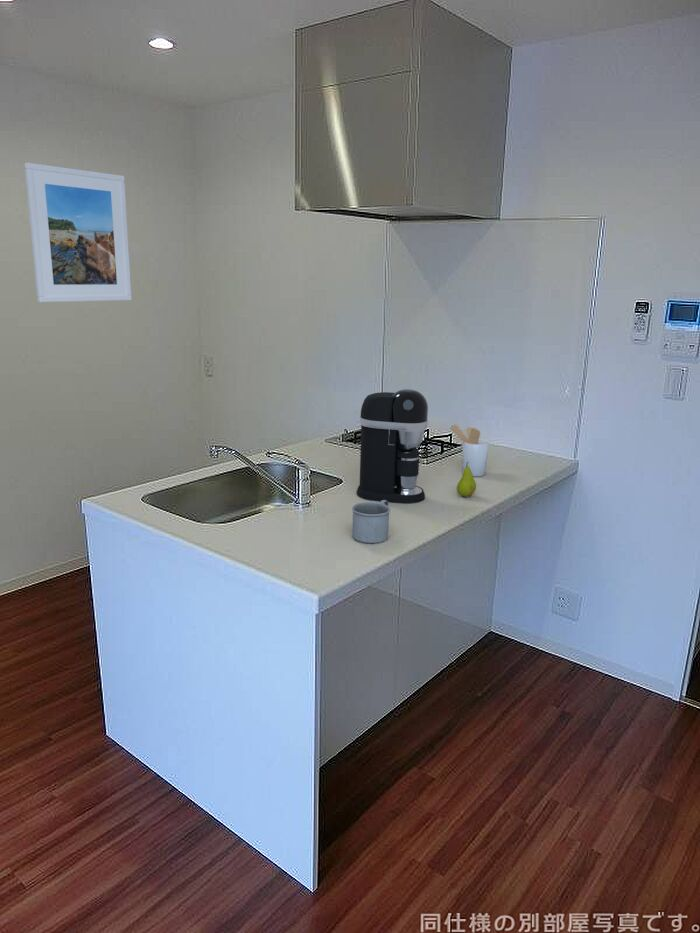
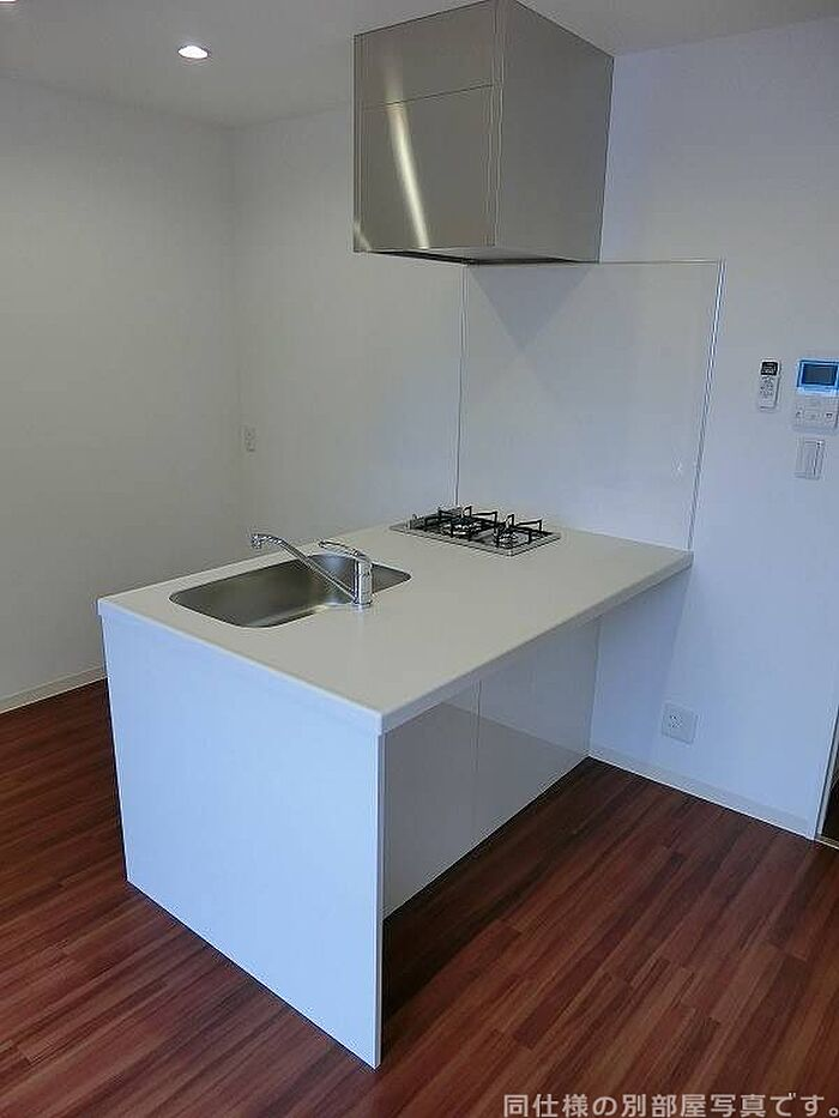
- coffee maker [356,388,429,504]
- fruit [456,462,477,498]
- mug [351,500,391,544]
- utensil holder [449,423,490,478]
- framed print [24,162,132,303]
